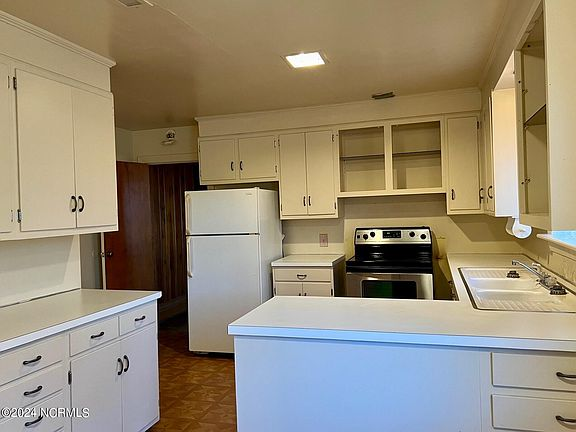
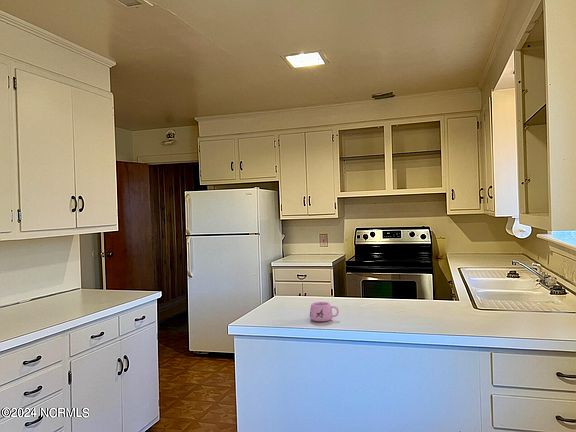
+ mug [309,301,340,323]
